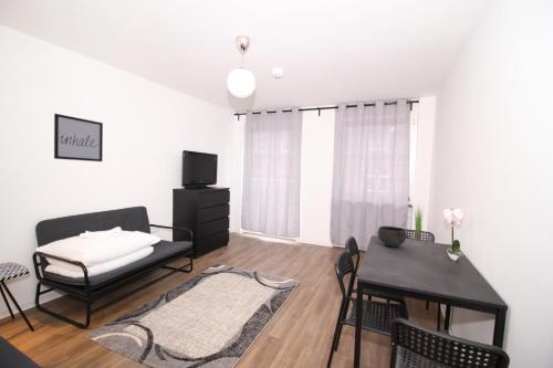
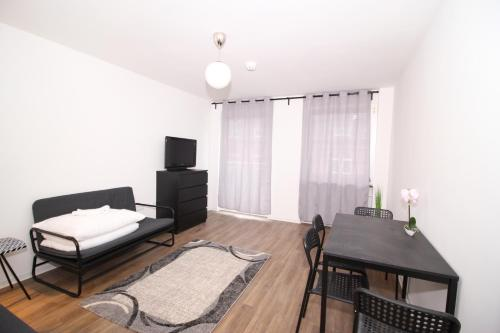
- bowl [376,225,407,249]
- wall art [53,113,104,162]
